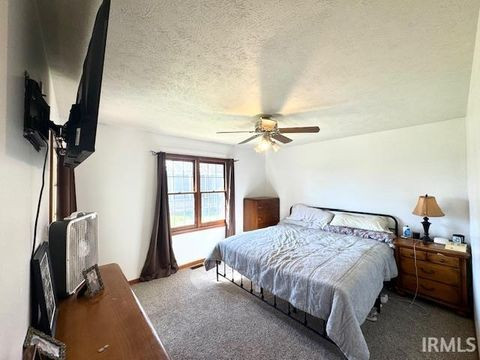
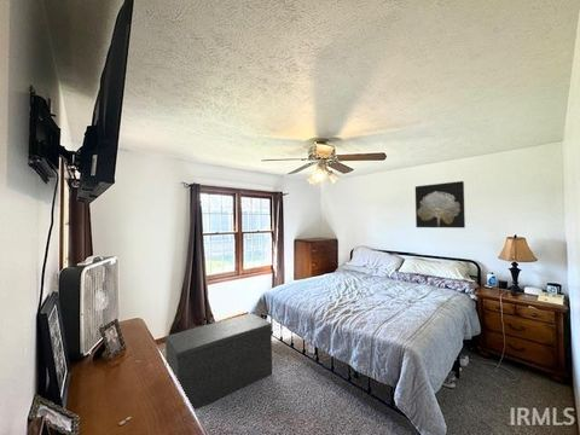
+ bench [163,312,273,411]
+ wall art [414,180,466,230]
